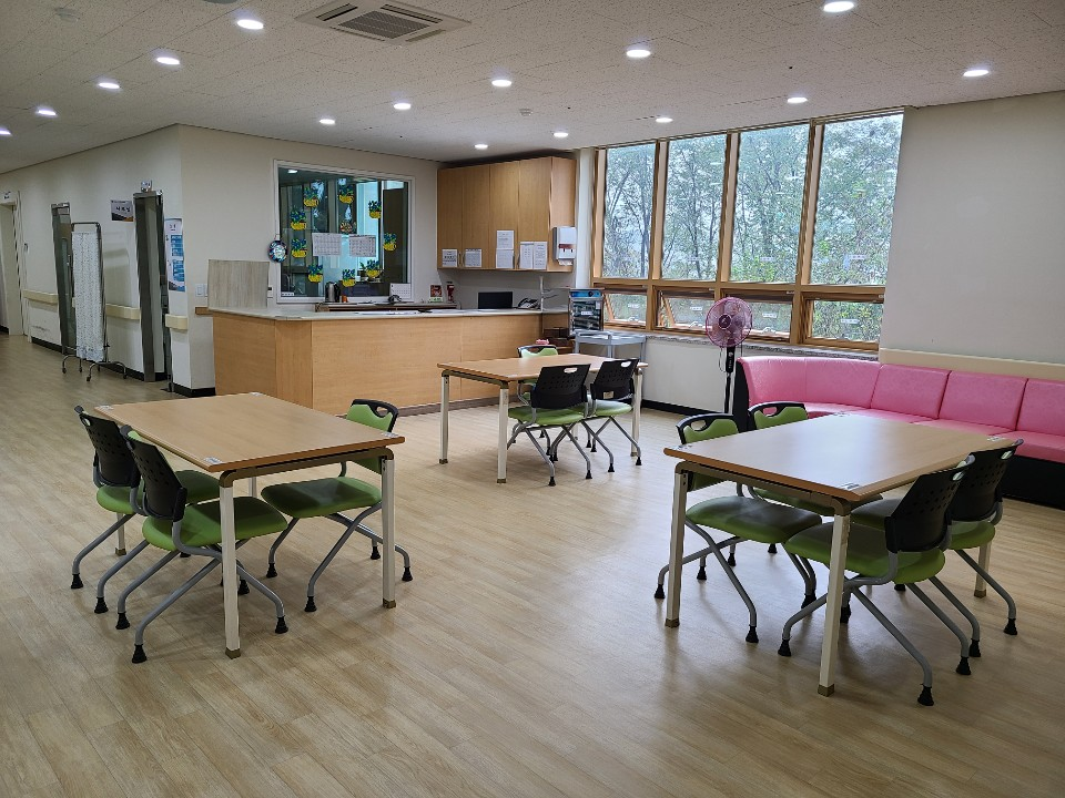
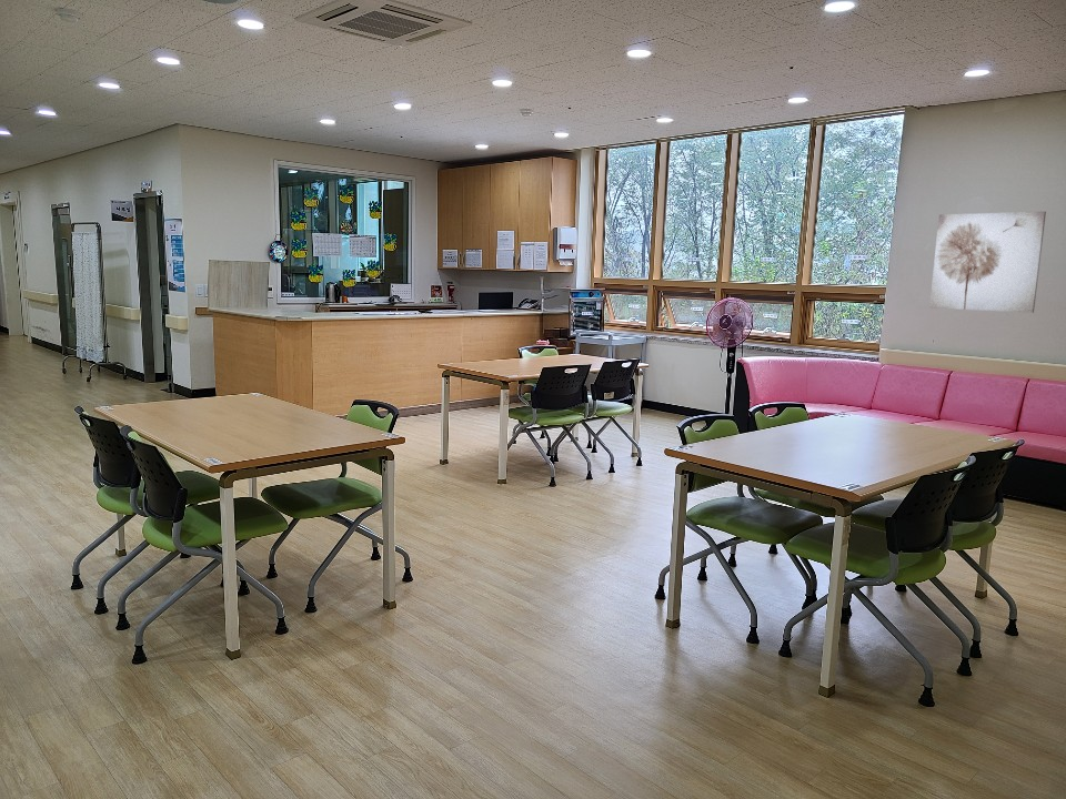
+ wall art [928,210,1047,314]
